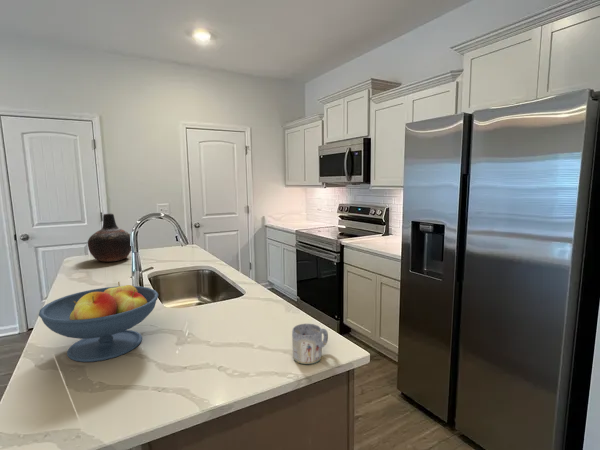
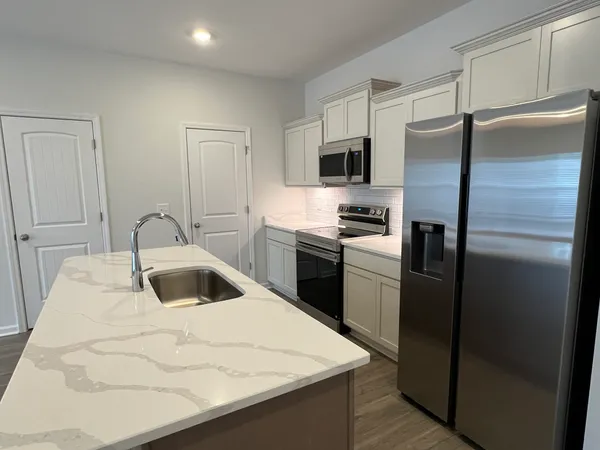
- vase [87,213,132,262]
- fruit bowl [38,281,159,363]
- mug [291,323,329,365]
